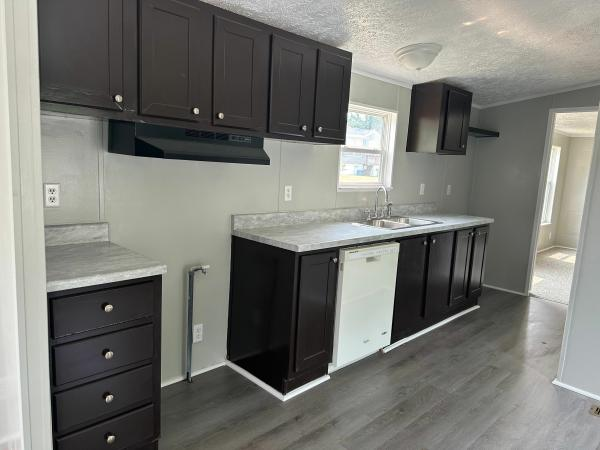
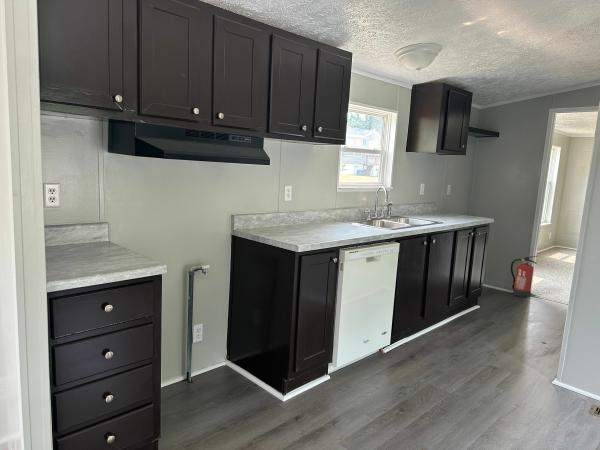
+ fire extinguisher [510,255,538,298]
